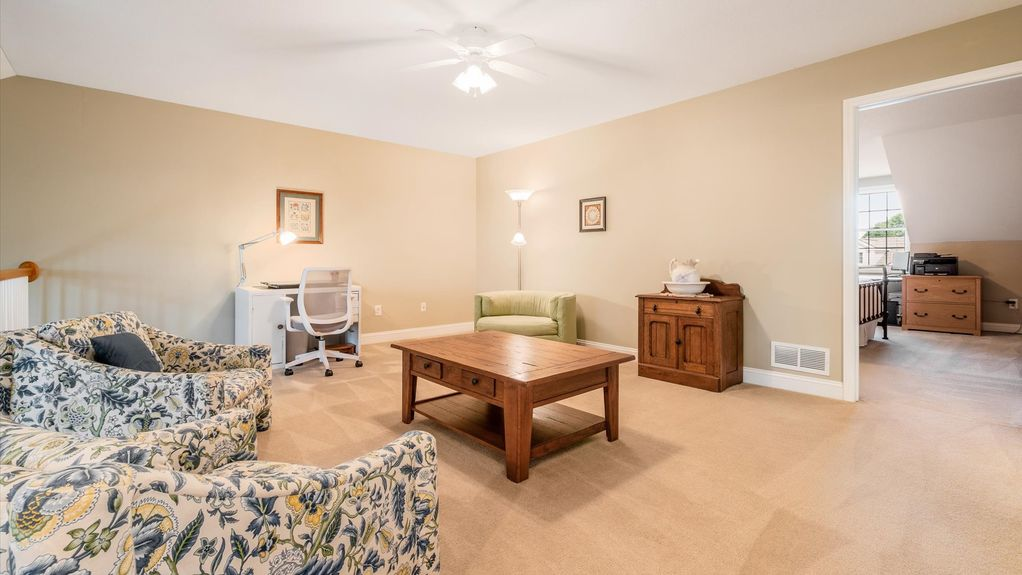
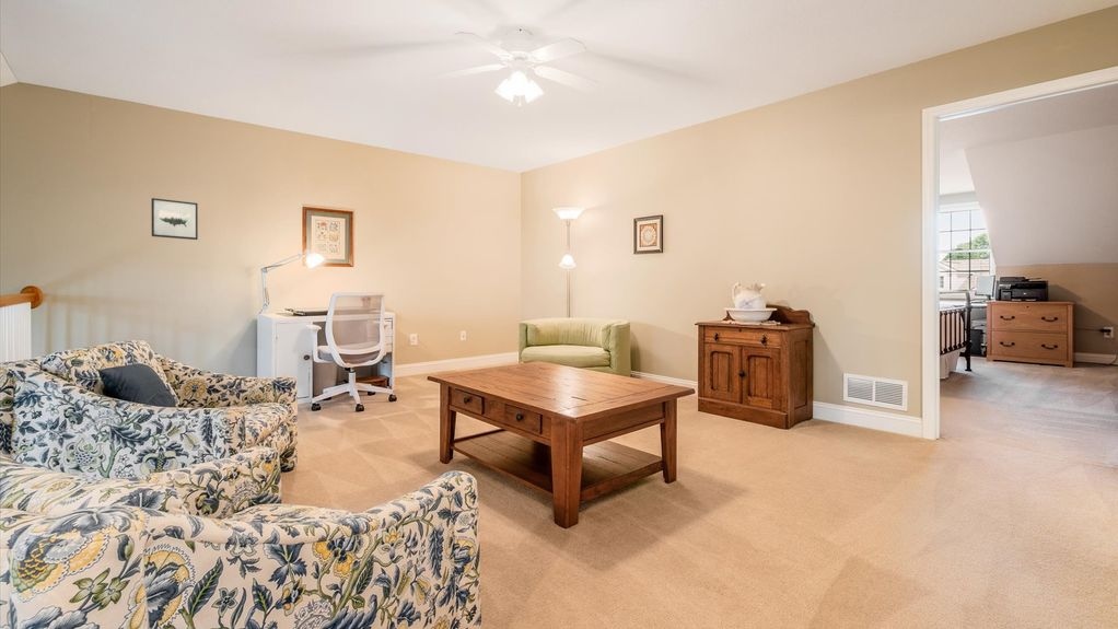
+ wall art [151,197,199,241]
